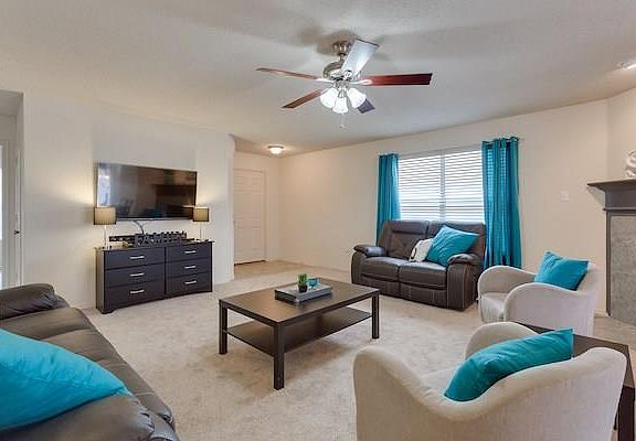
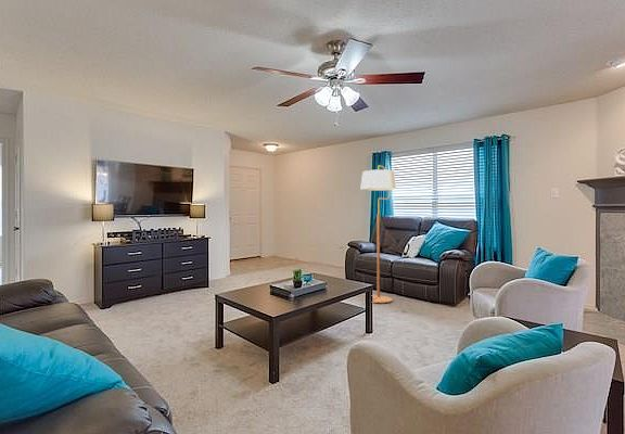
+ floor lamp [359,164,397,304]
